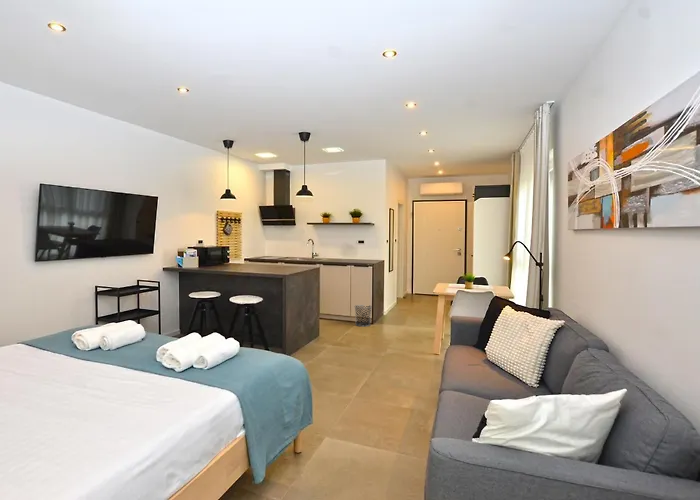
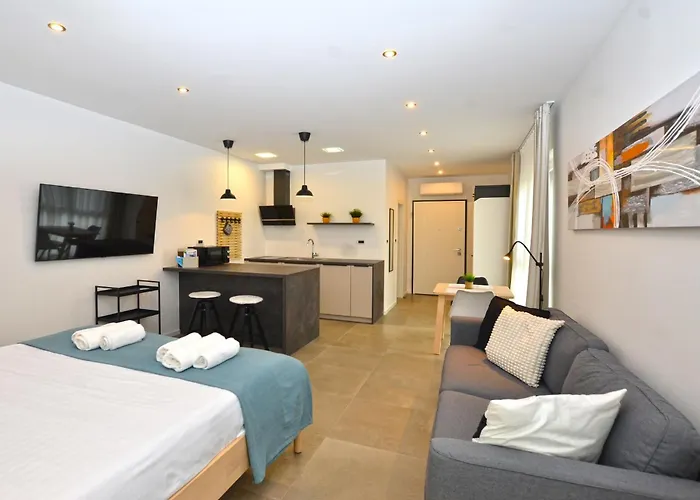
- waste bin [354,304,373,327]
